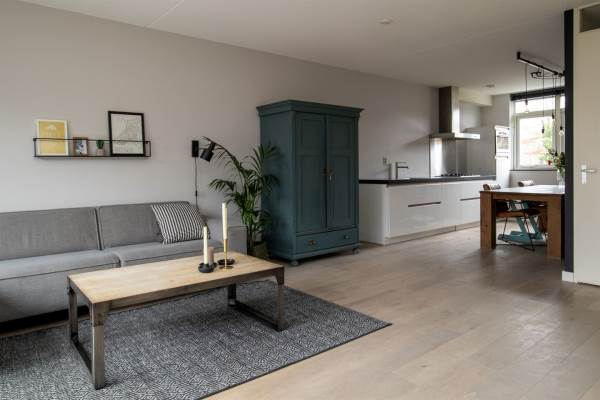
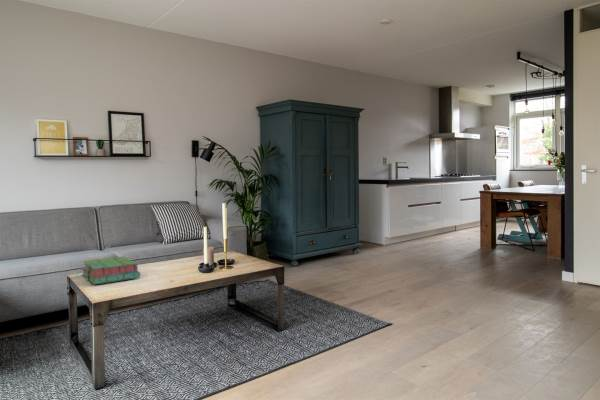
+ stack of books [81,256,141,286]
